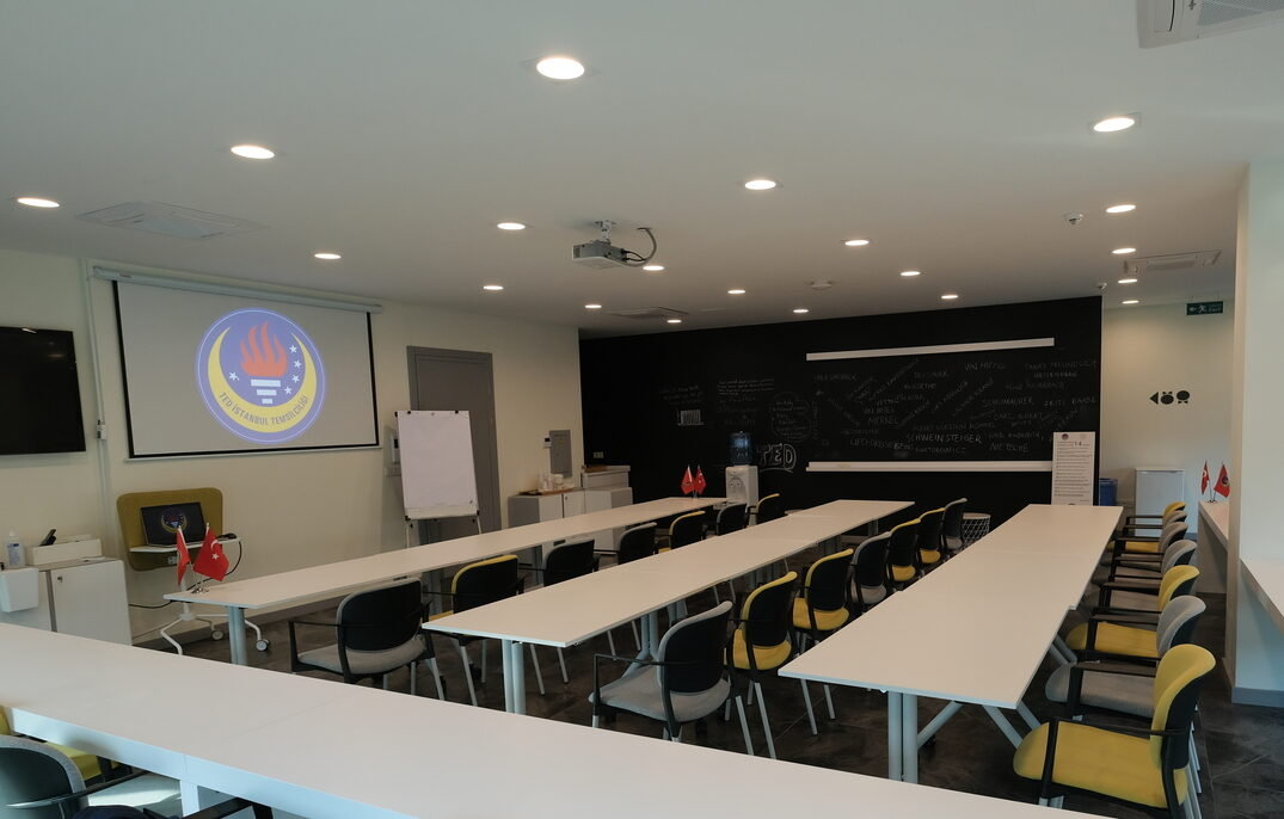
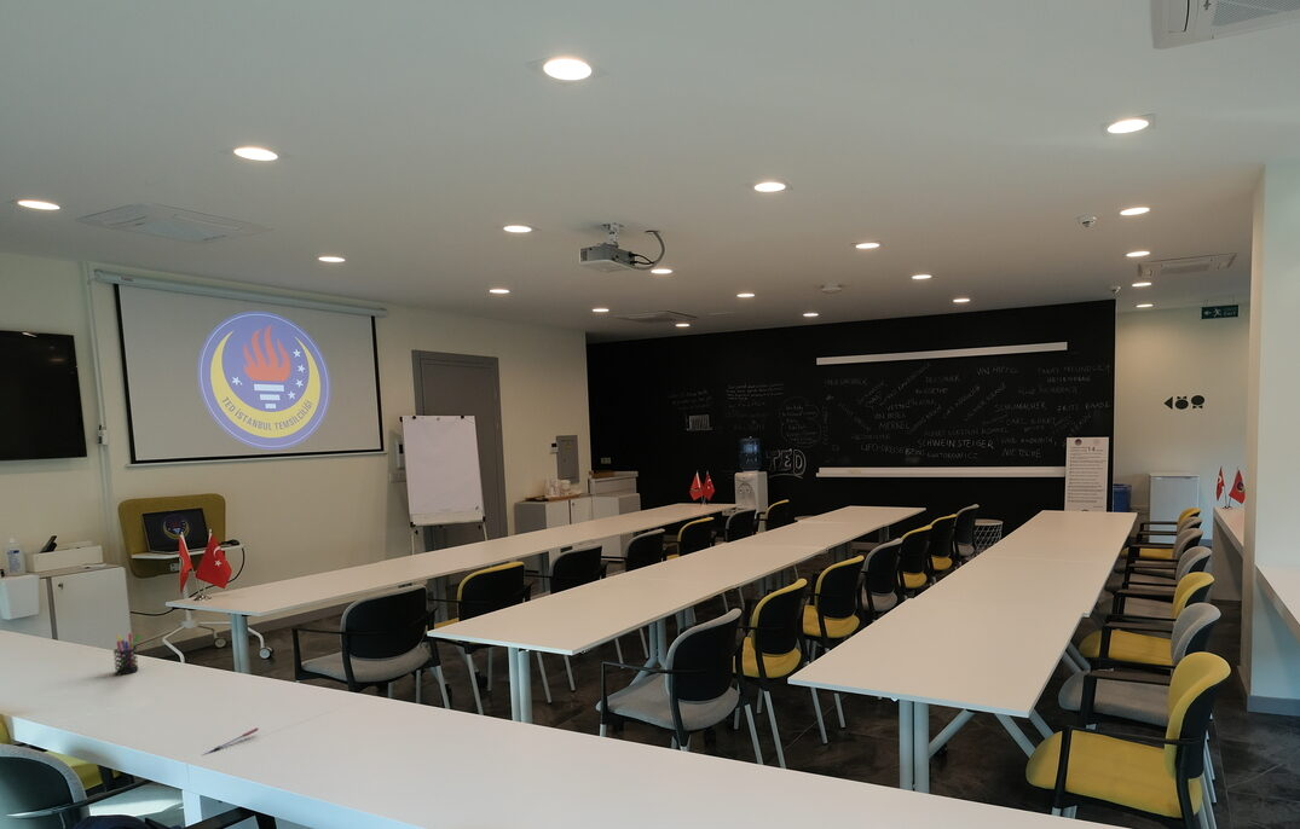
+ pen [201,726,260,756]
+ pen holder [112,632,141,677]
